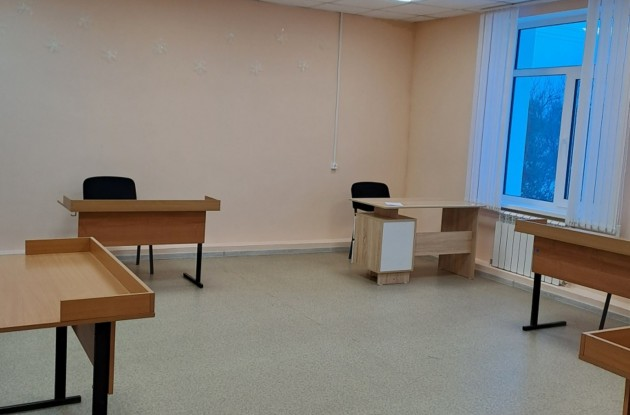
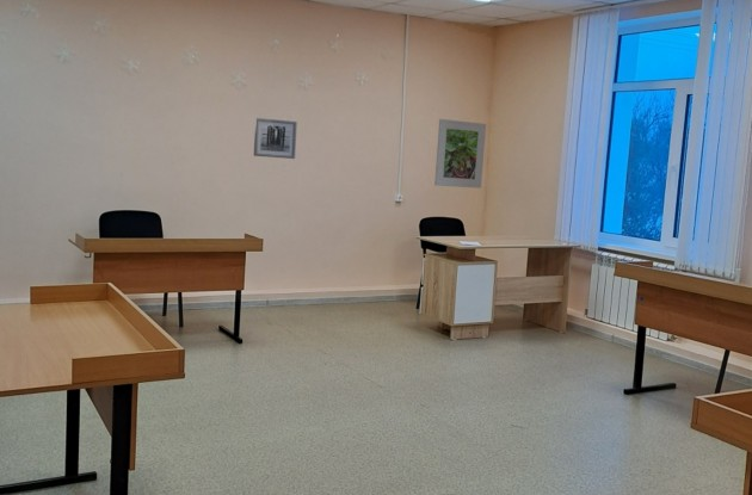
+ wall art [253,117,298,160]
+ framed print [433,118,487,190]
